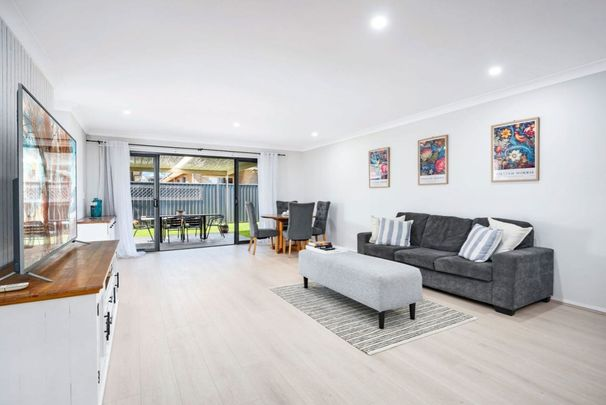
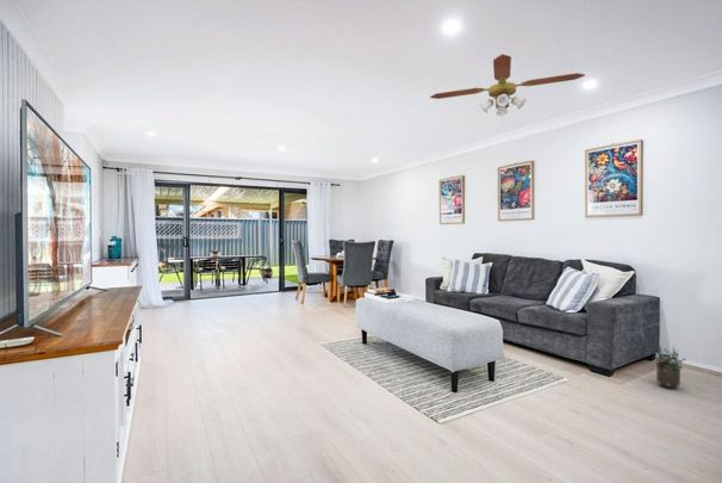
+ ceiling fan [429,54,586,117]
+ potted plant [647,335,687,389]
